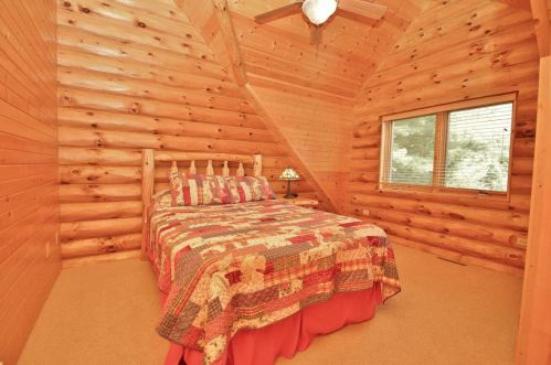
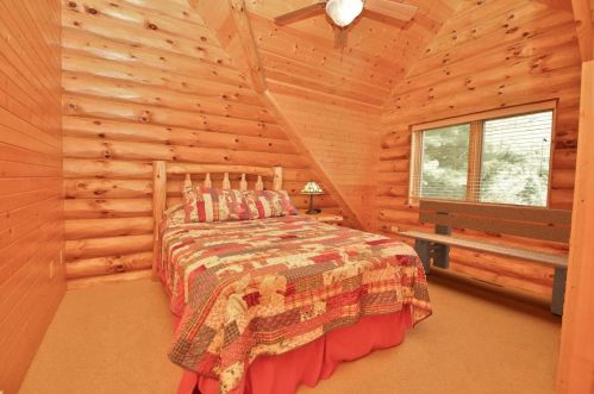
+ bench [395,199,573,317]
